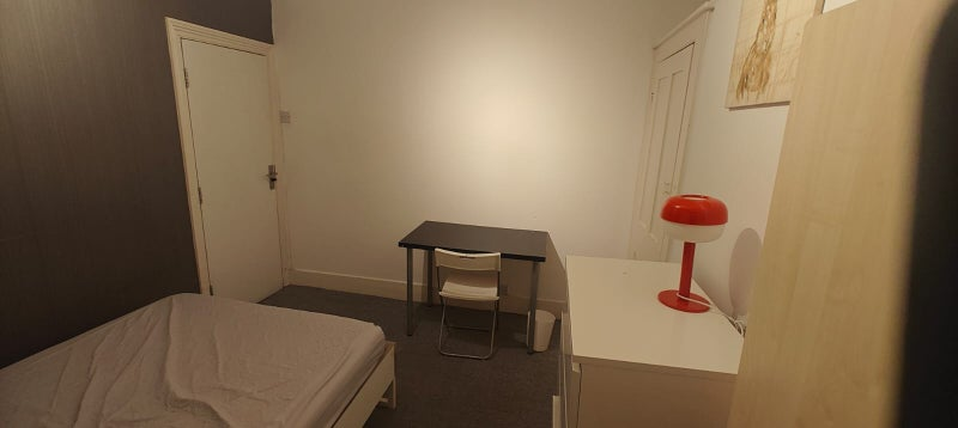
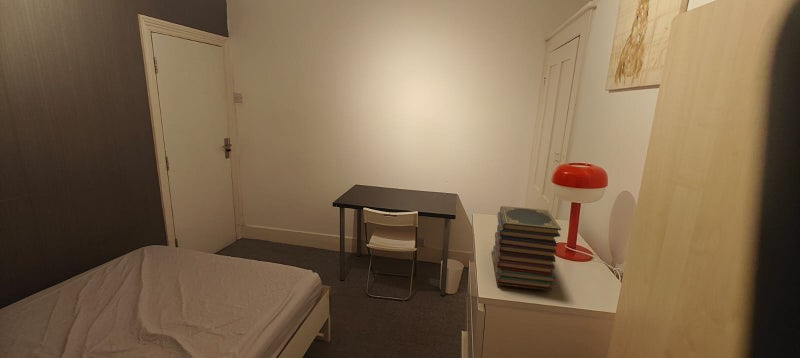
+ book stack [490,205,562,292]
